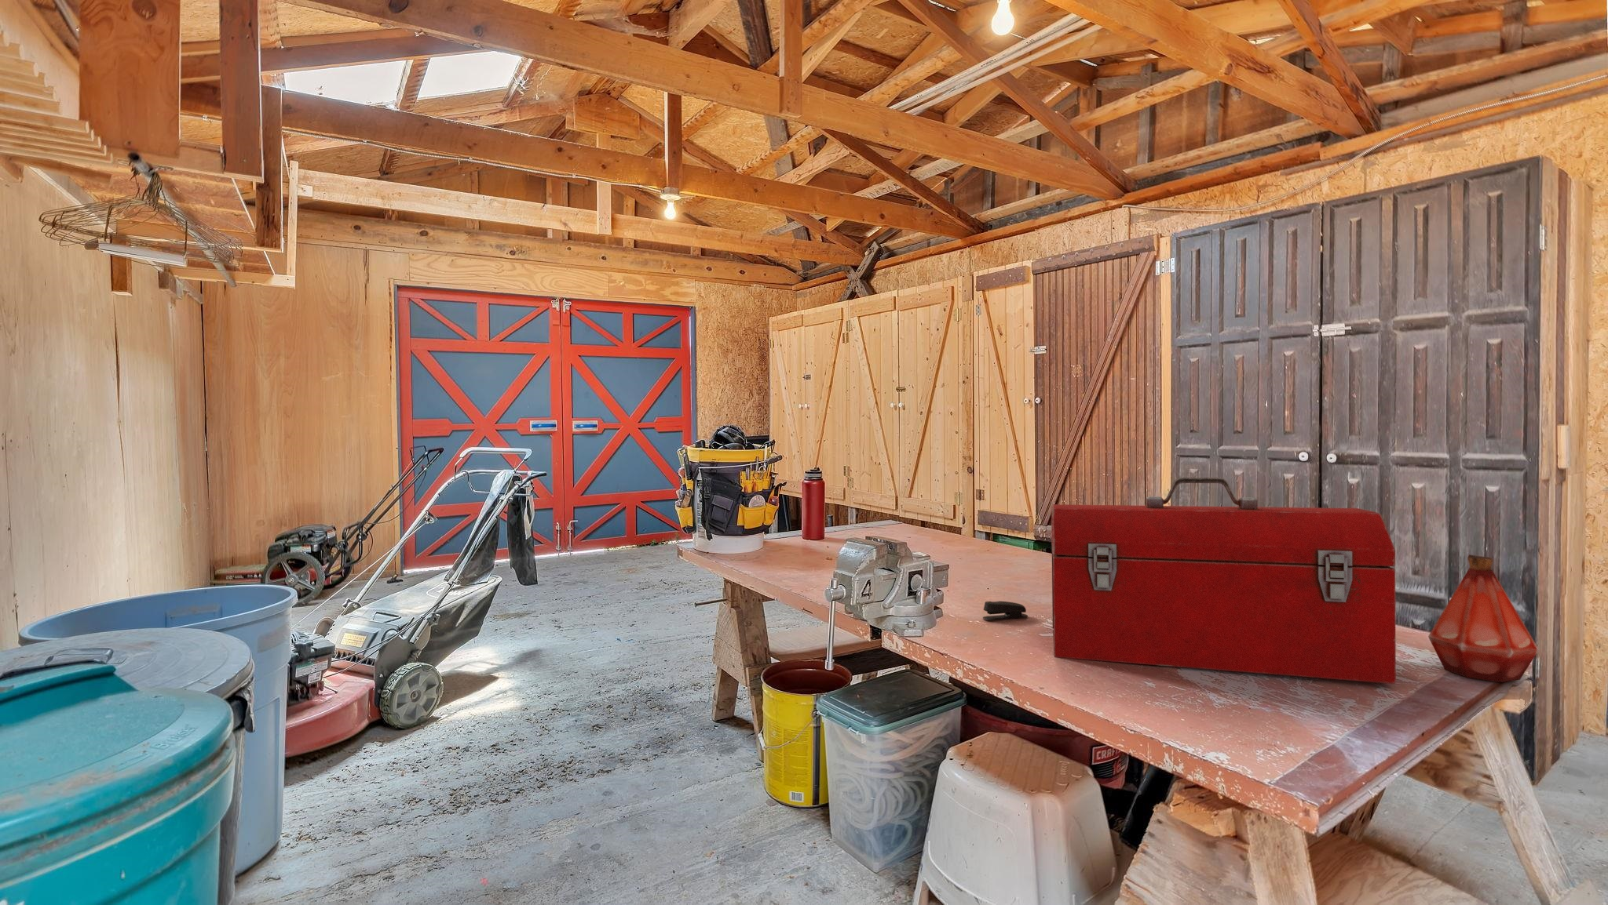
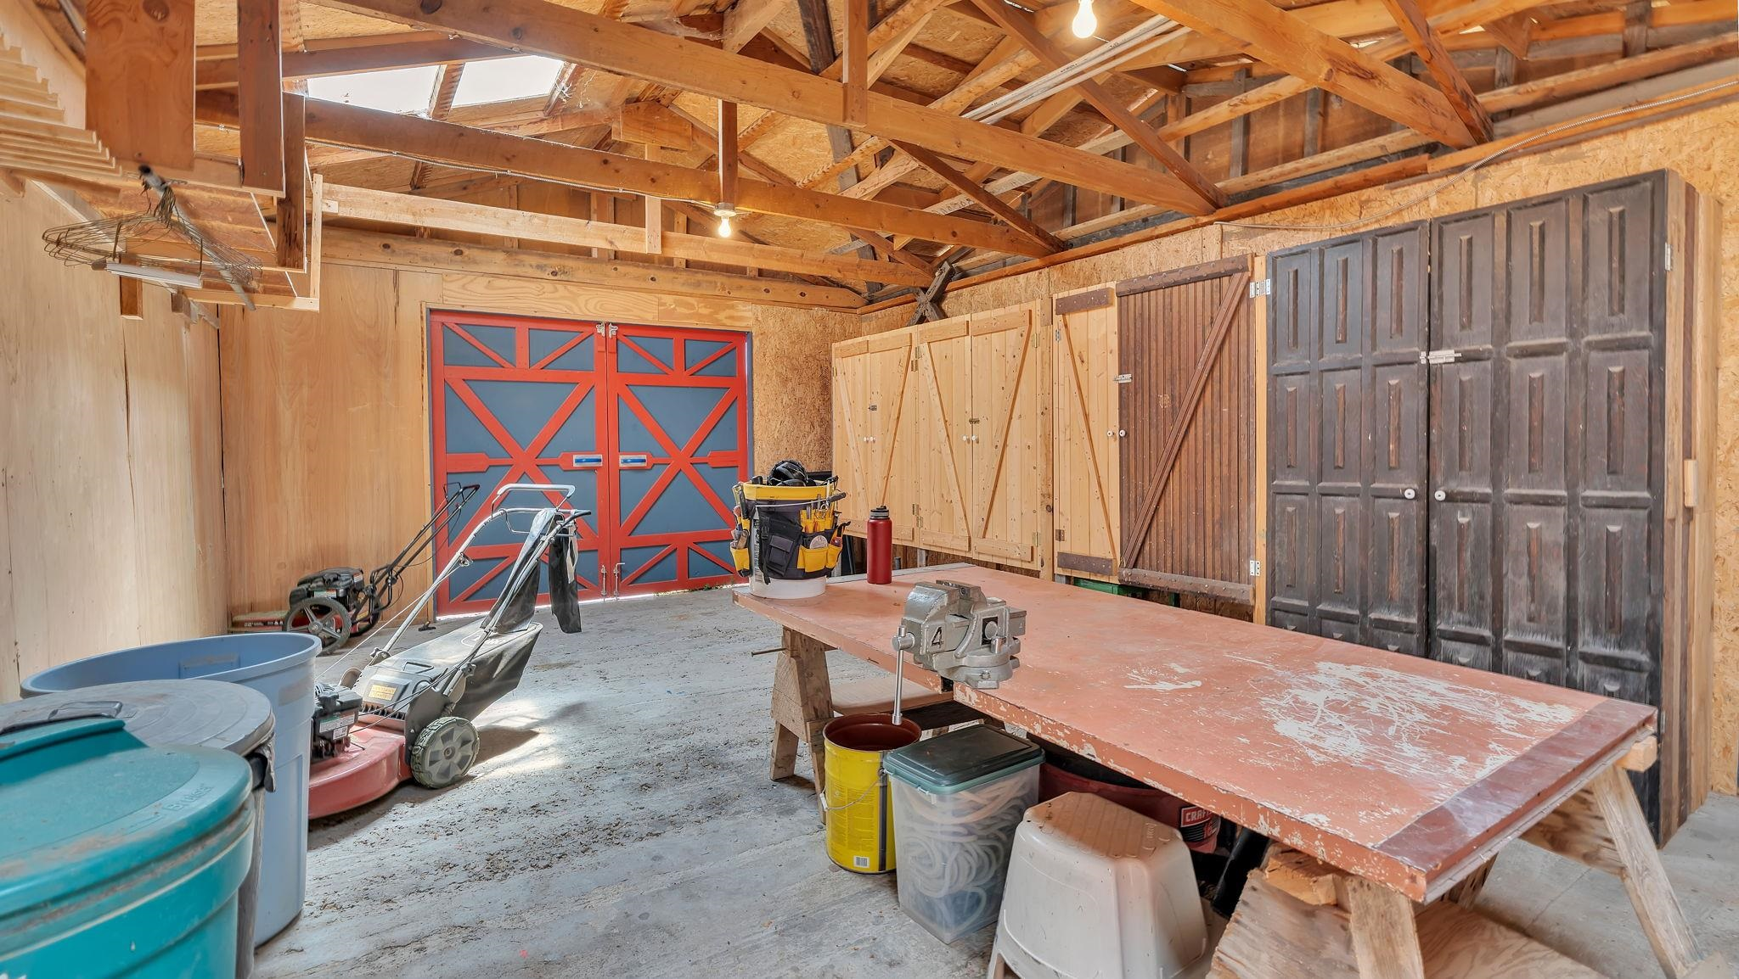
- toolbox [1050,477,1397,684]
- stapler [982,600,1028,621]
- bottle [1427,554,1540,683]
